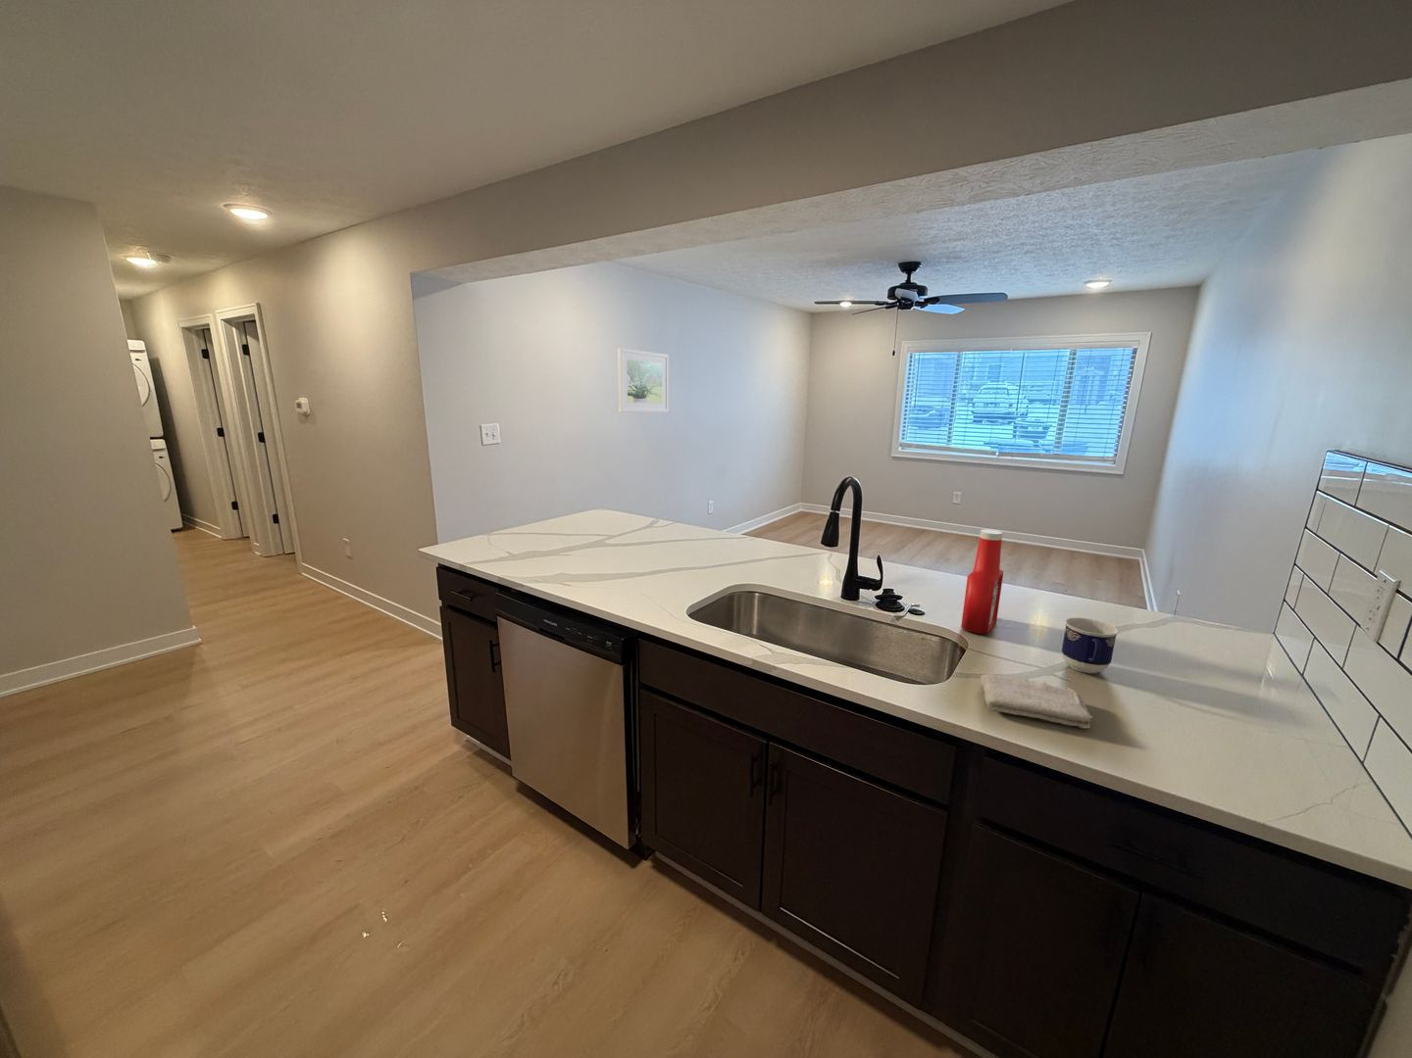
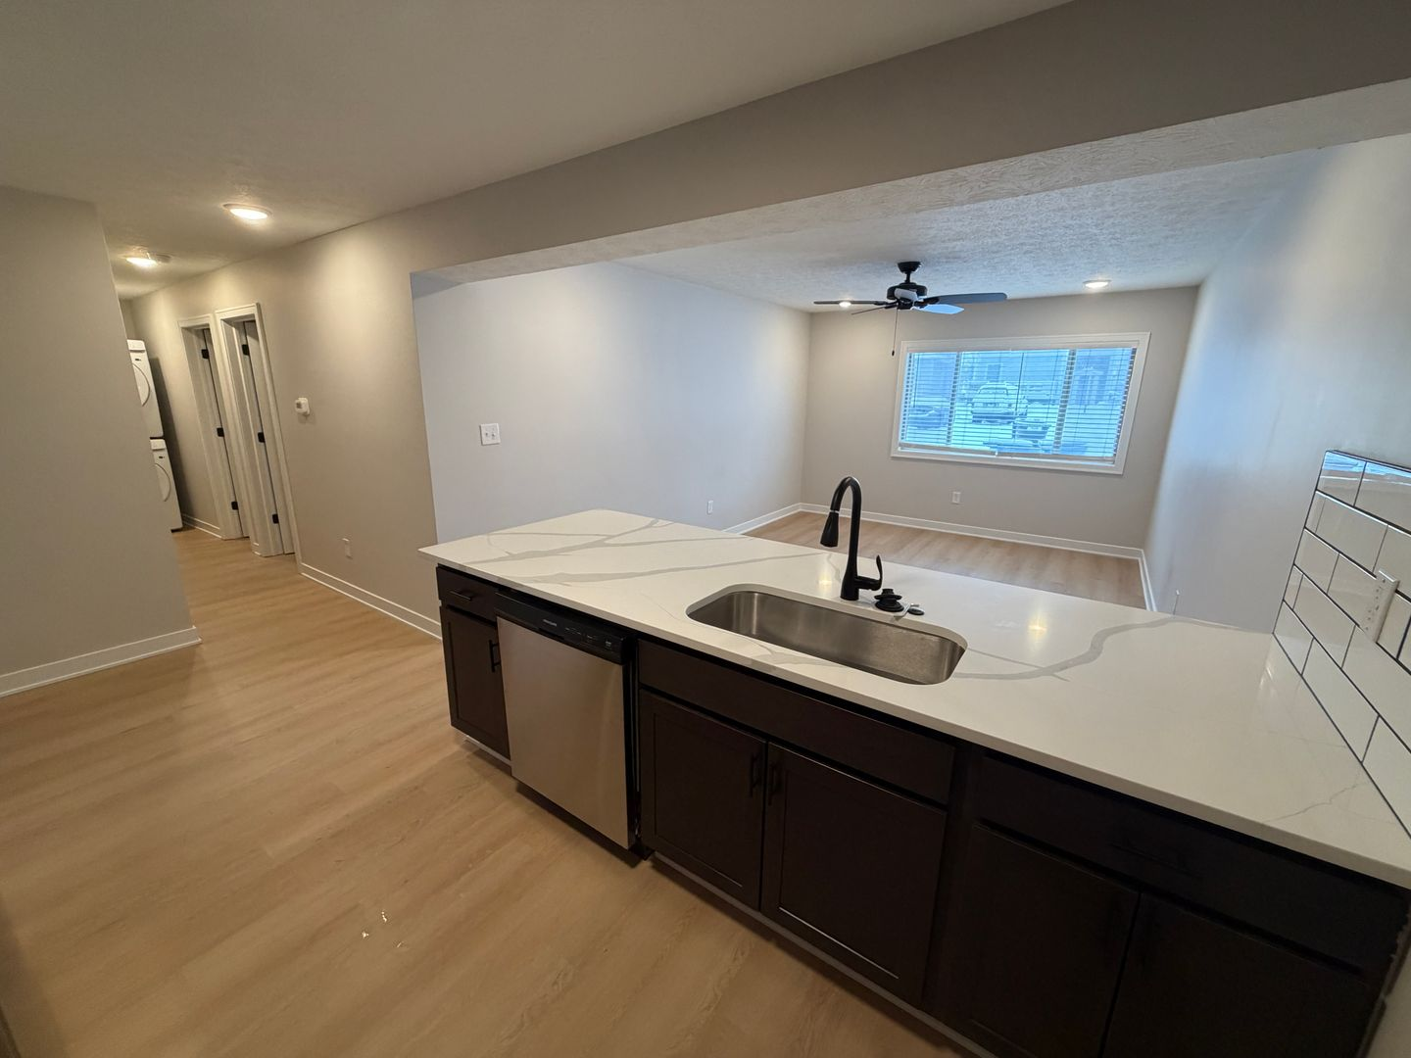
- cup [1061,617,1118,673]
- soap bottle [959,529,1005,635]
- washcloth [980,673,1094,730]
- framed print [618,347,669,413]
